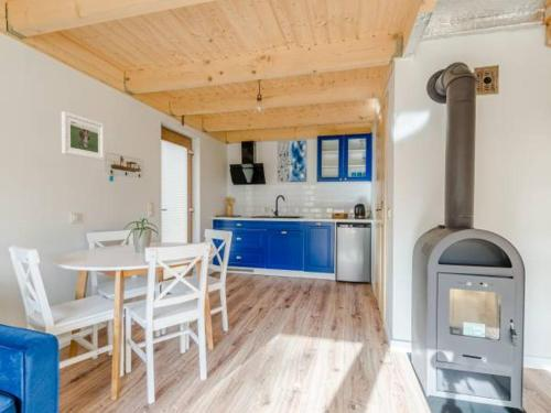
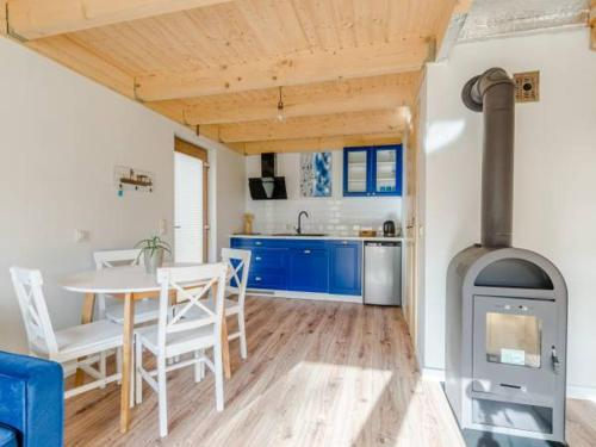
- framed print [61,110,105,161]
